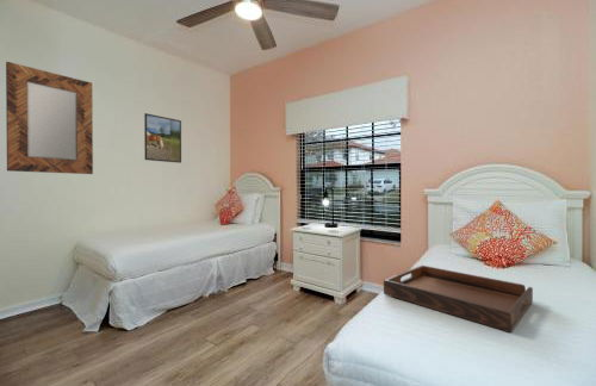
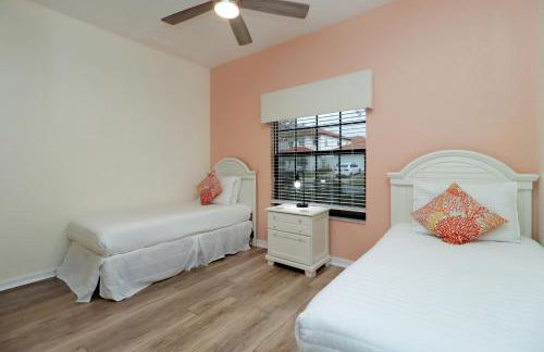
- serving tray [383,264,534,334]
- home mirror [5,61,94,175]
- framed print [143,112,182,164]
